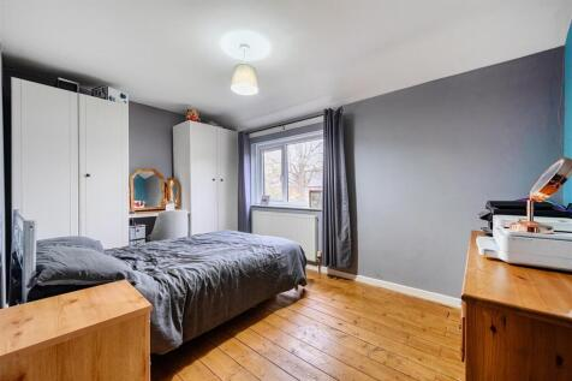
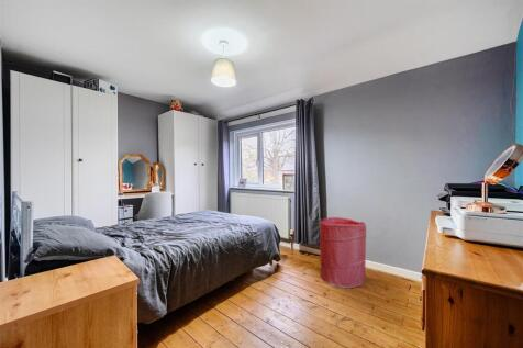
+ laundry hamper [319,216,367,289]
